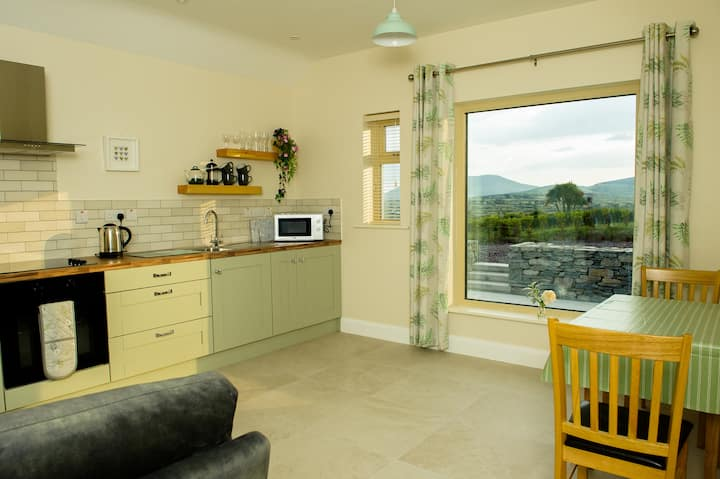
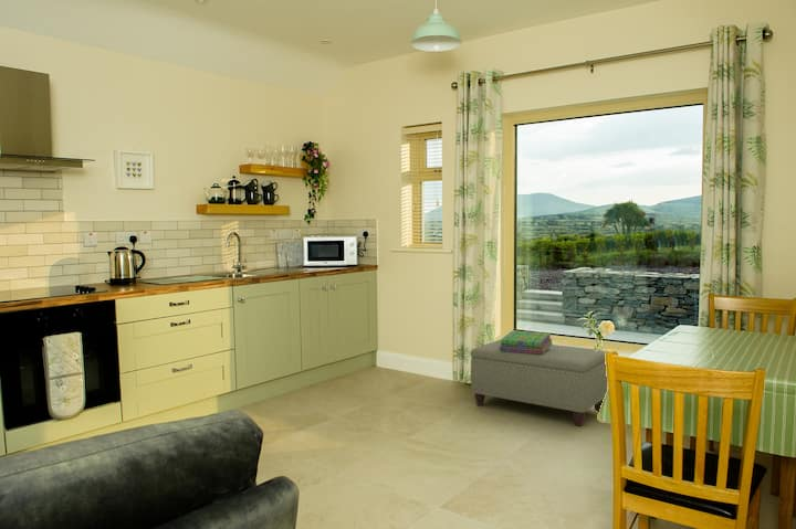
+ ottoman [470,339,608,426]
+ stack of books [500,330,554,355]
